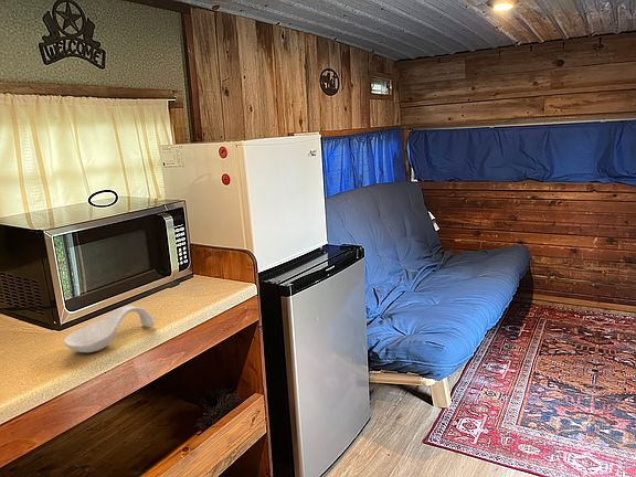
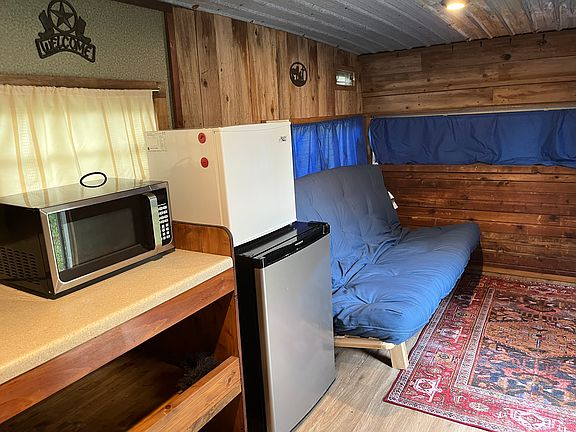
- spoon rest [63,305,155,353]
